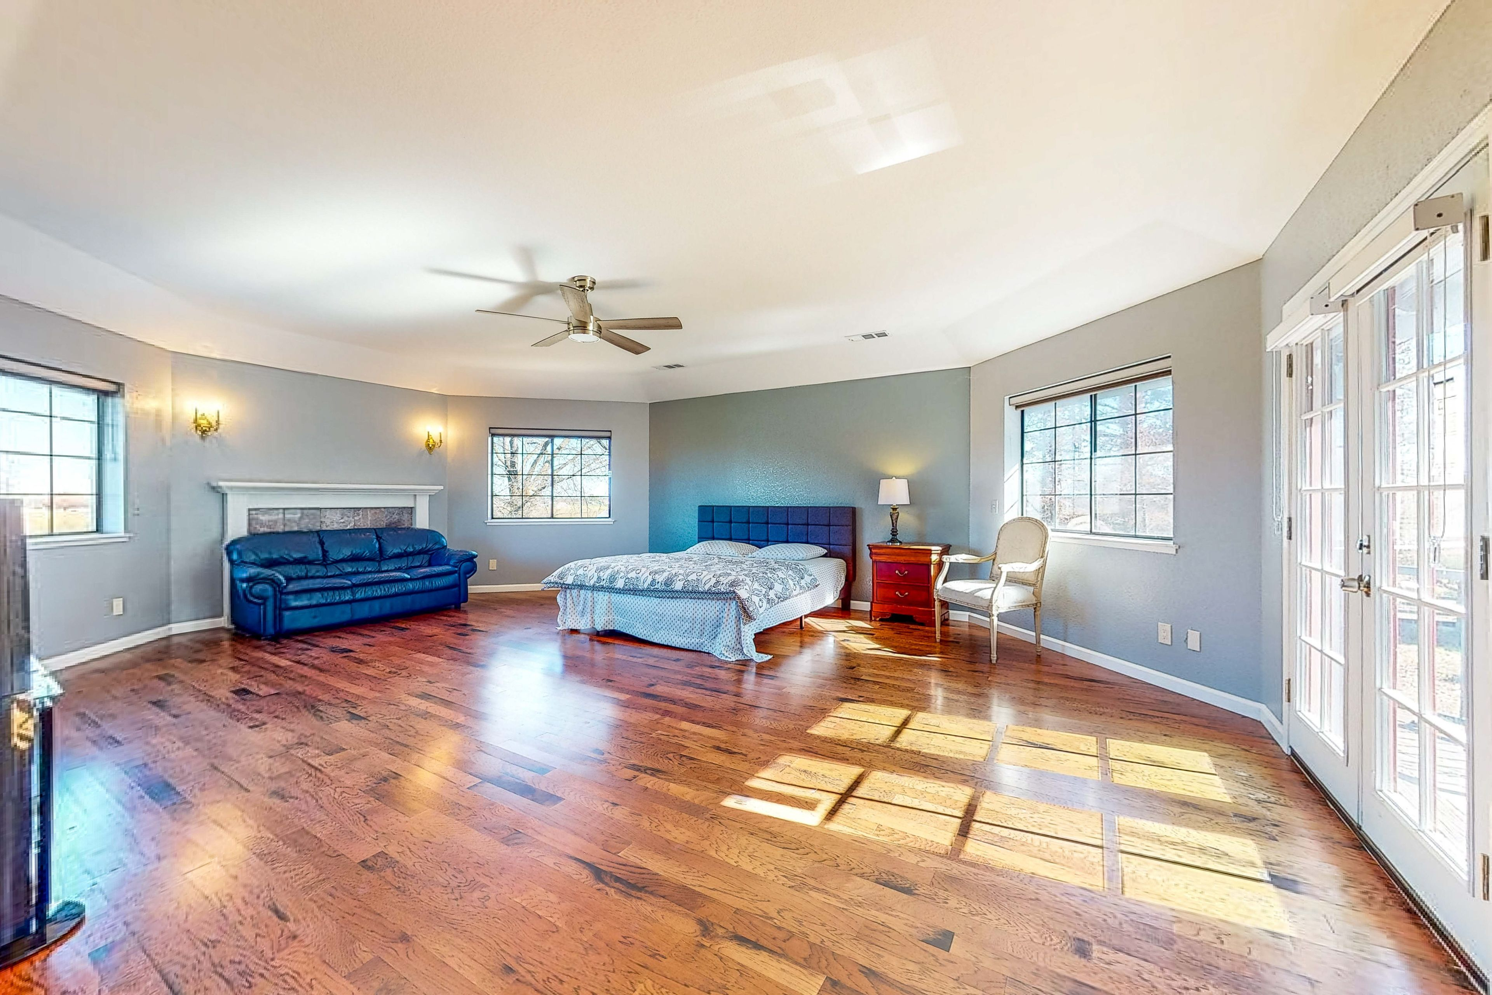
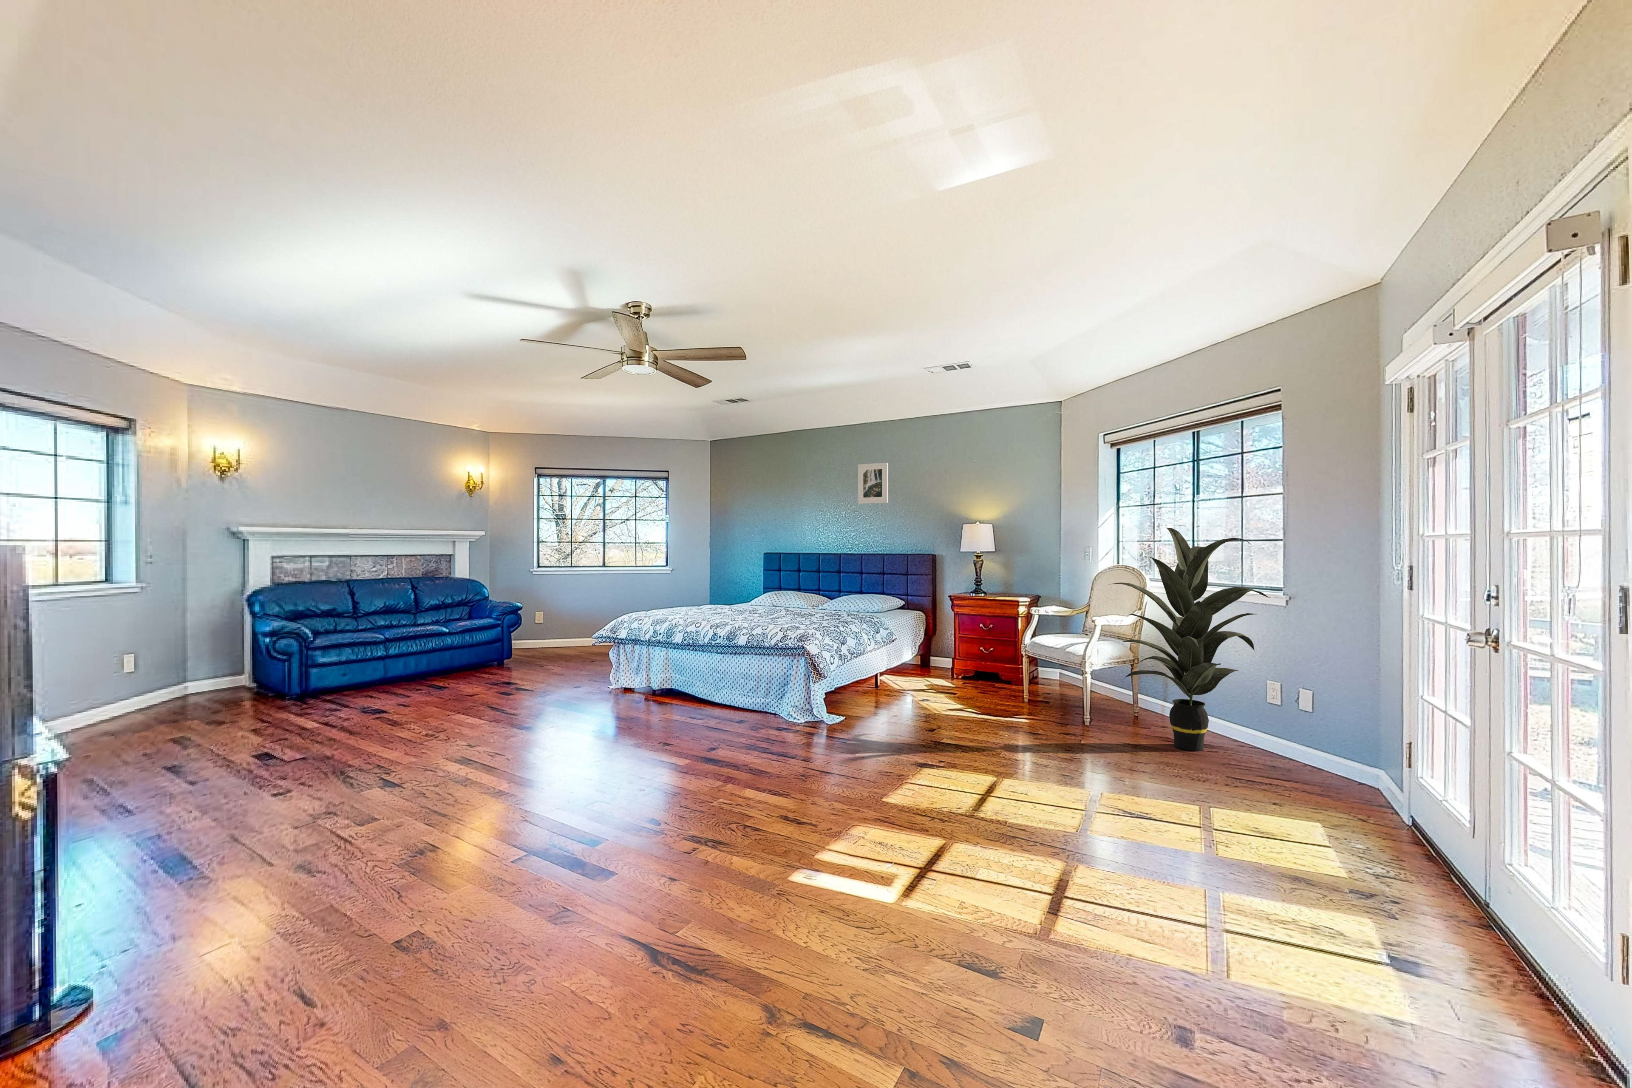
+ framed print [857,463,889,504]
+ indoor plant [1107,527,1271,752]
